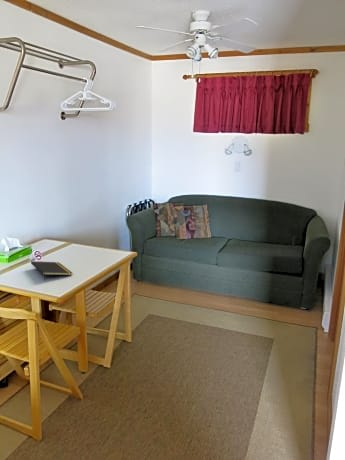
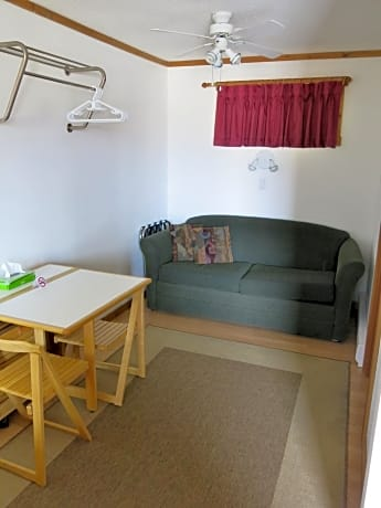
- notepad [30,260,73,282]
